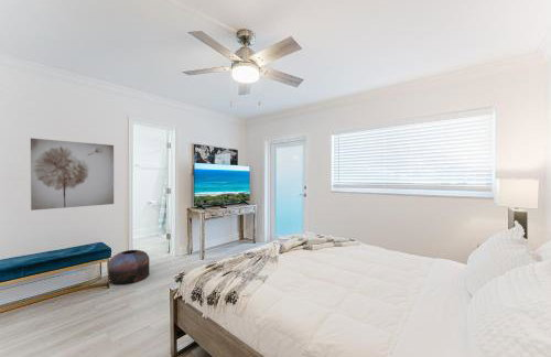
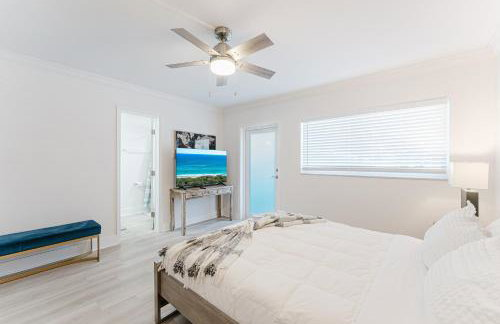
- pouf [108,249,150,286]
- wall art [30,137,115,212]
